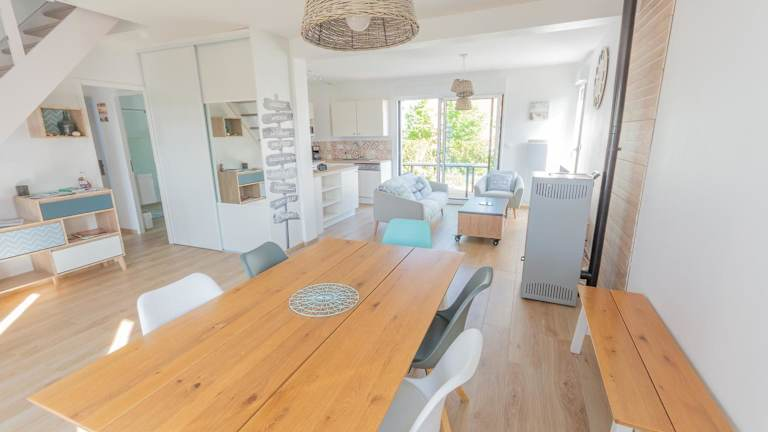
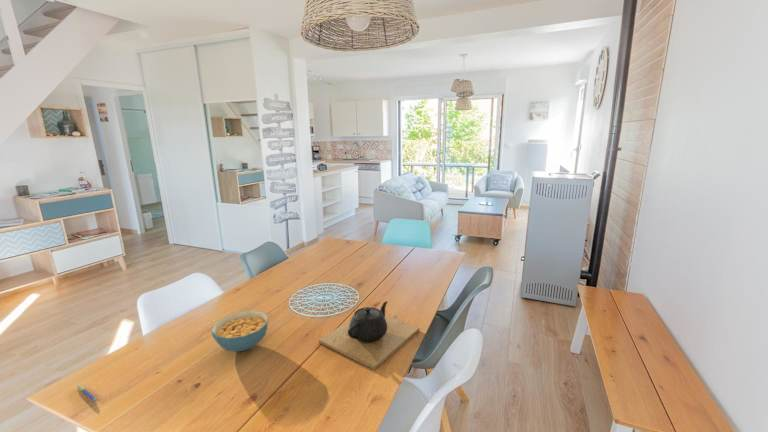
+ cereal bowl [210,309,269,353]
+ pen [76,384,98,402]
+ teapot [318,300,420,371]
